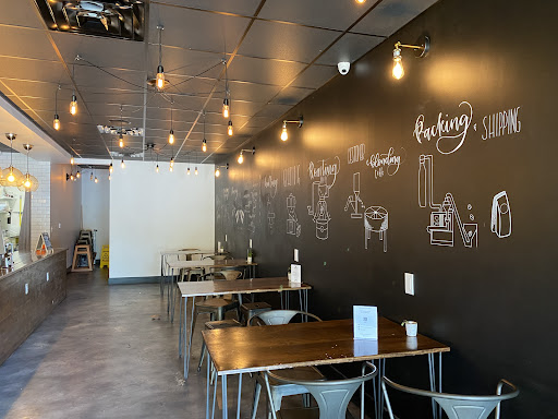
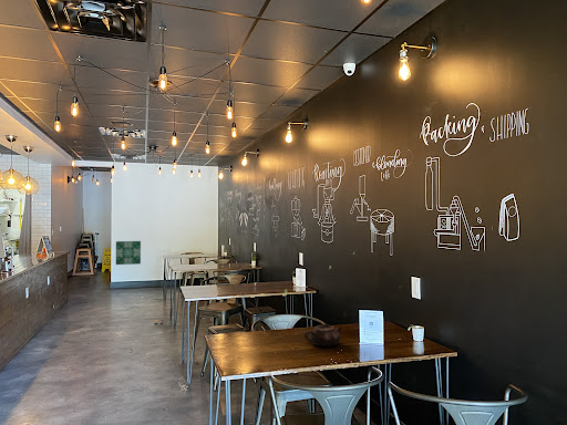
+ wall art [115,240,142,266]
+ teapot [303,323,343,348]
